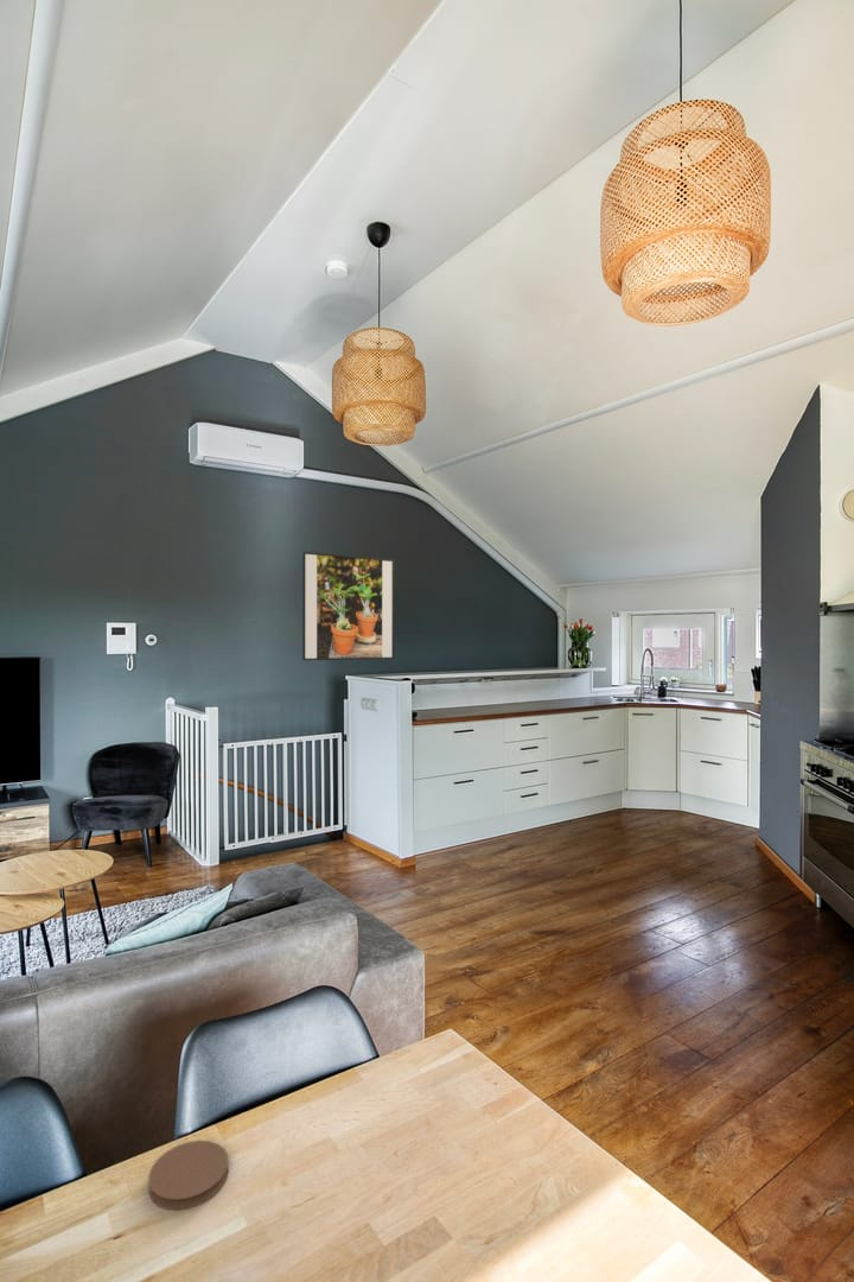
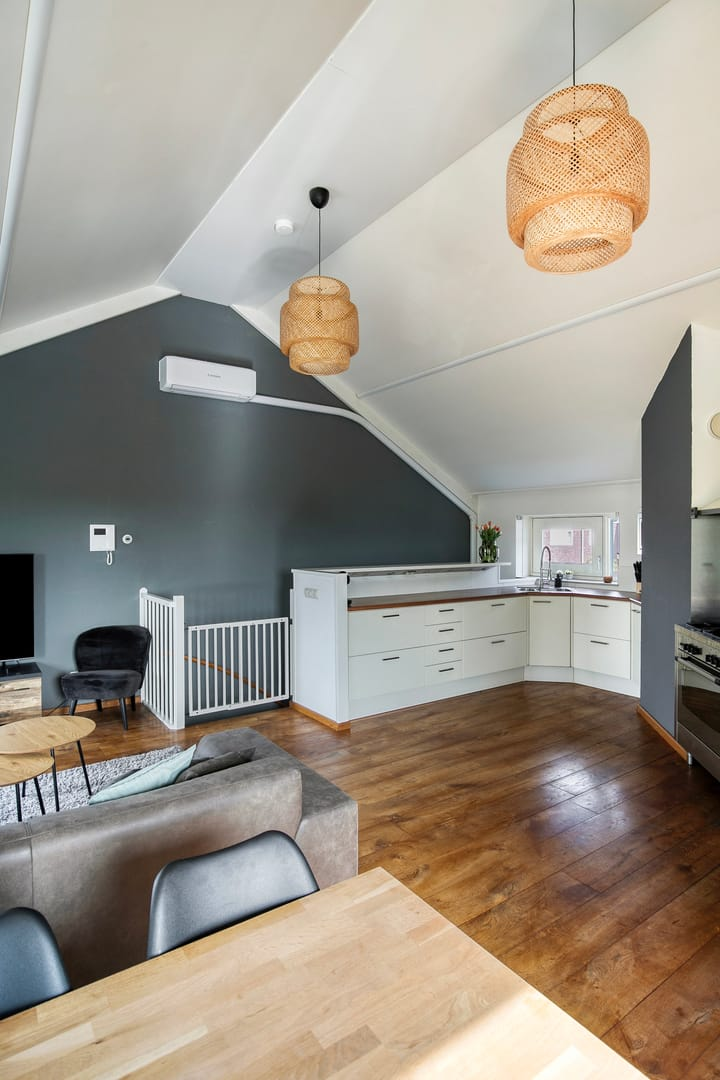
- coaster [147,1140,230,1211]
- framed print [301,551,395,661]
